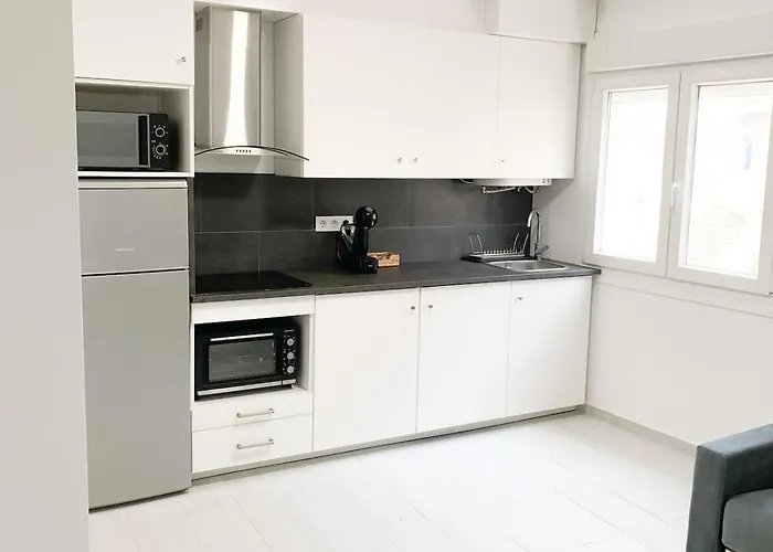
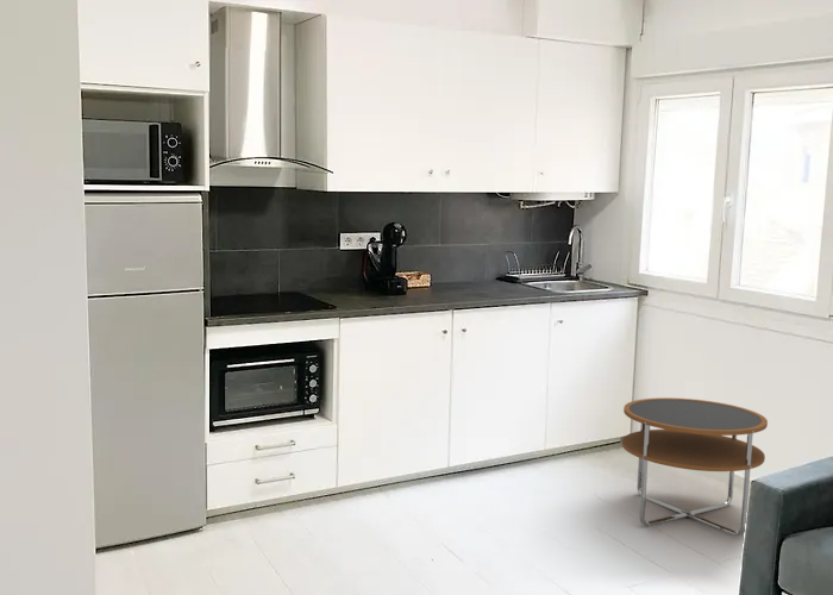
+ side table [621,396,769,538]
